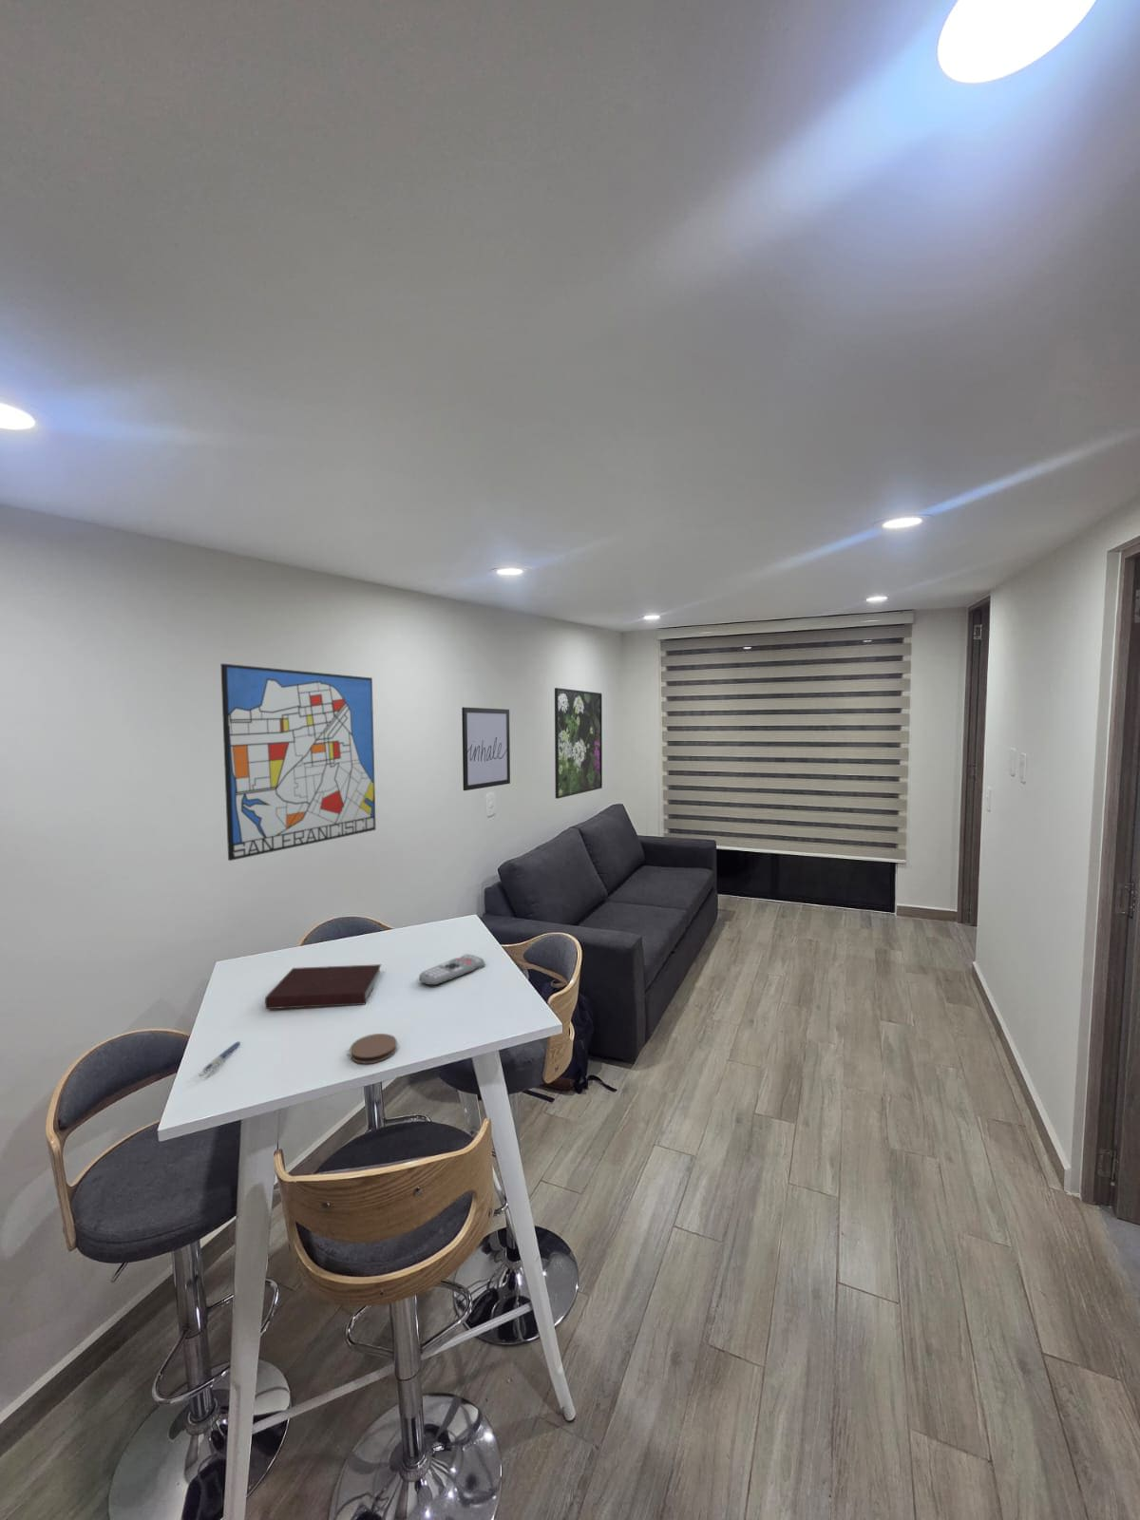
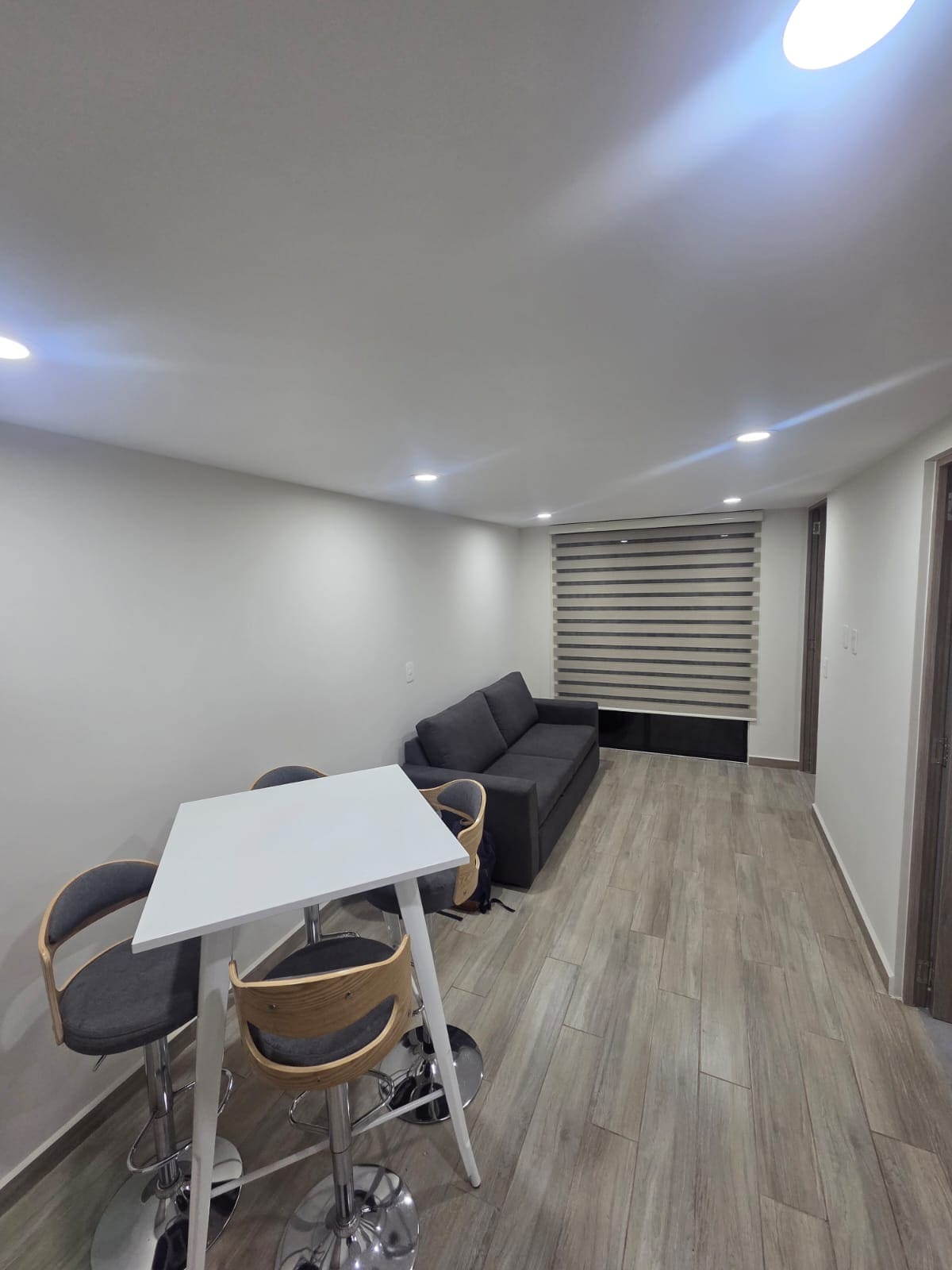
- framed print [554,687,604,799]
- notebook [265,963,383,1010]
- wall art [219,663,377,862]
- coaster [348,1033,398,1065]
- pen [201,1040,242,1074]
- remote control [418,953,485,986]
- wall art [461,707,511,791]
